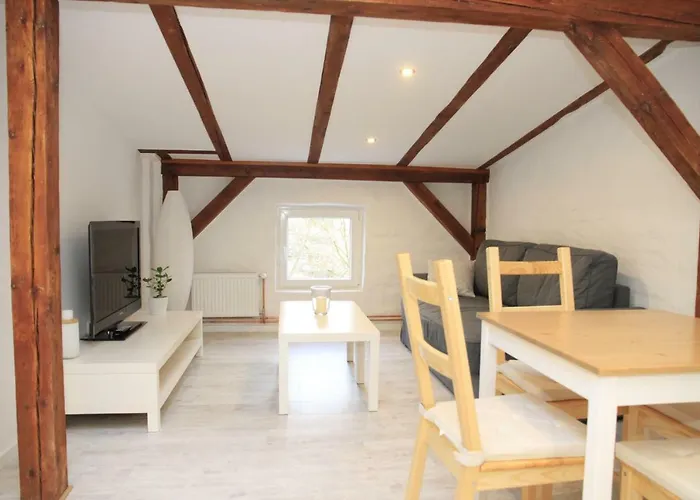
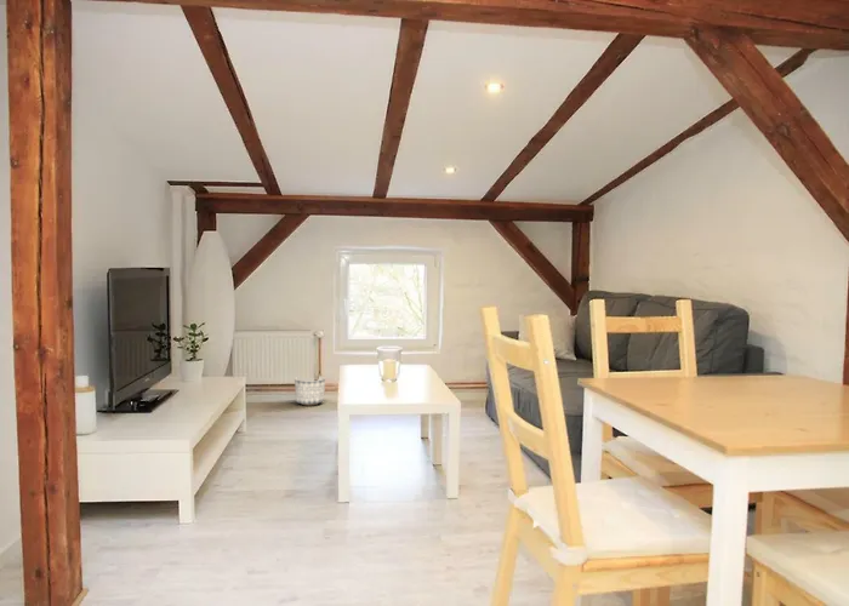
+ planter [294,375,326,407]
